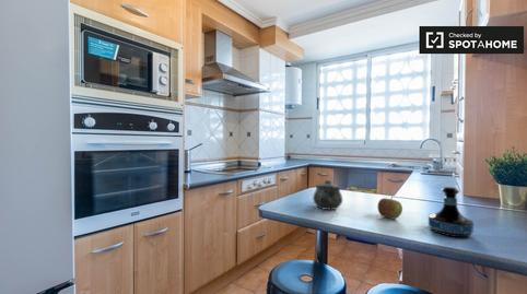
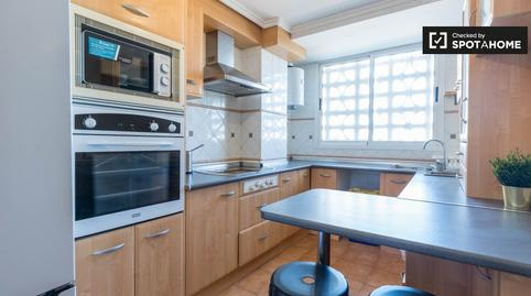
- apple [377,196,403,220]
- chinaware [312,179,343,211]
- tequila bottle [428,186,475,238]
